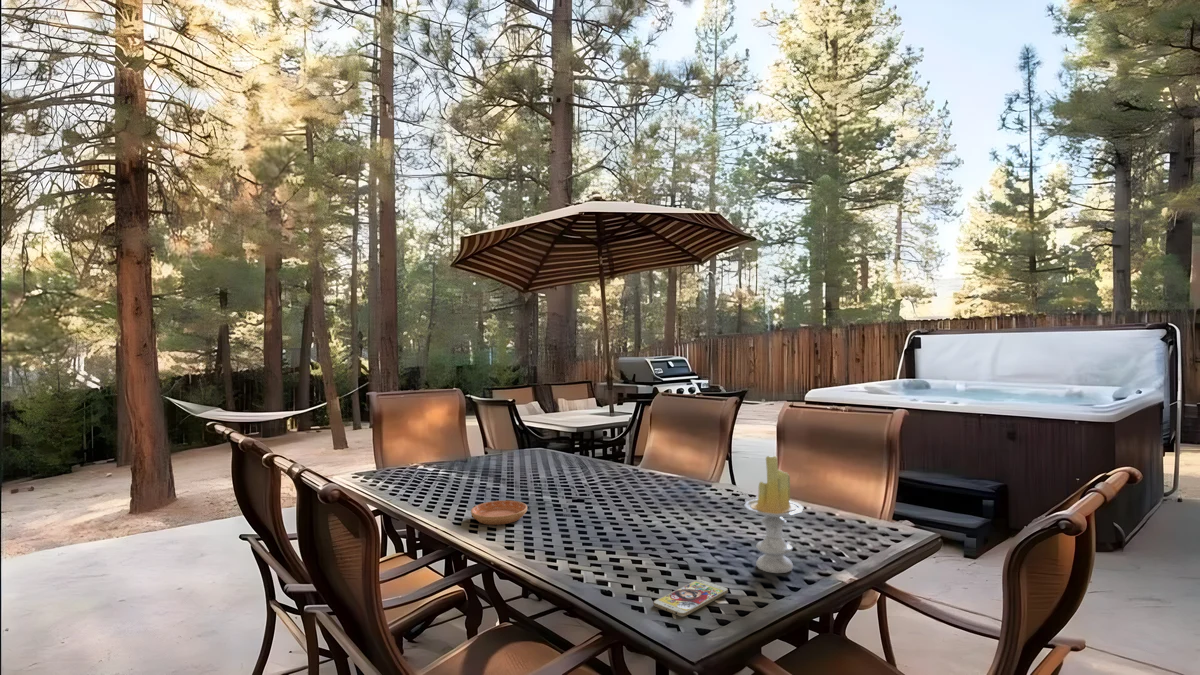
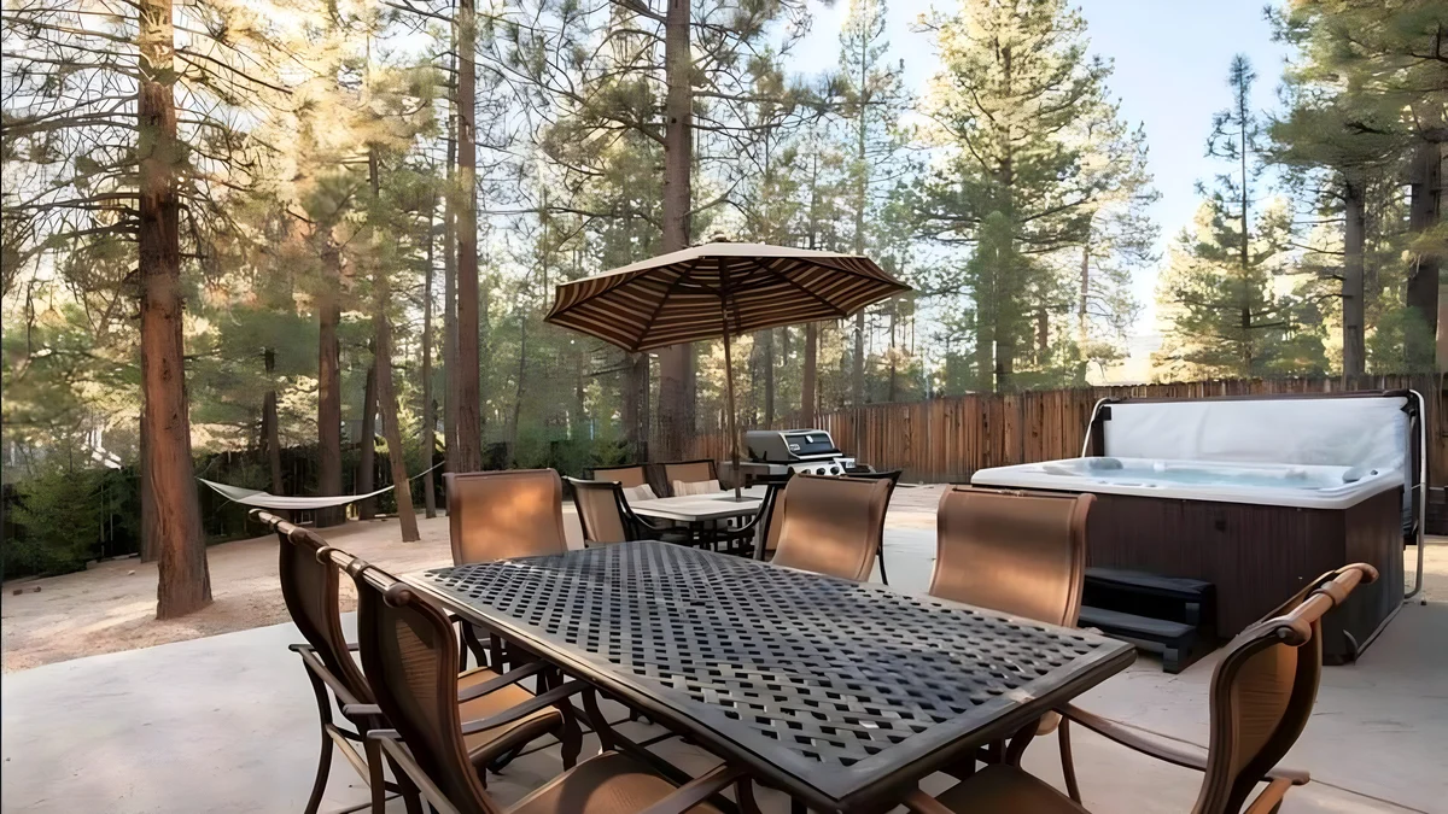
- smartphone [652,578,729,618]
- saucer [470,500,528,526]
- candle [743,455,805,574]
